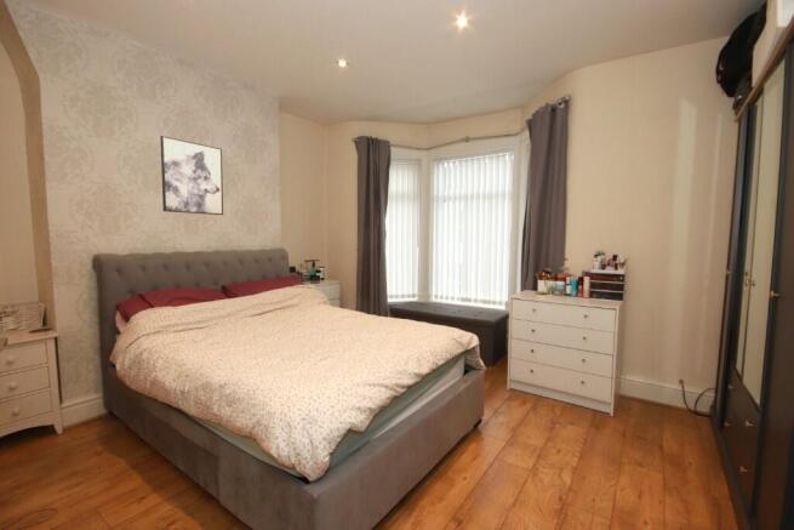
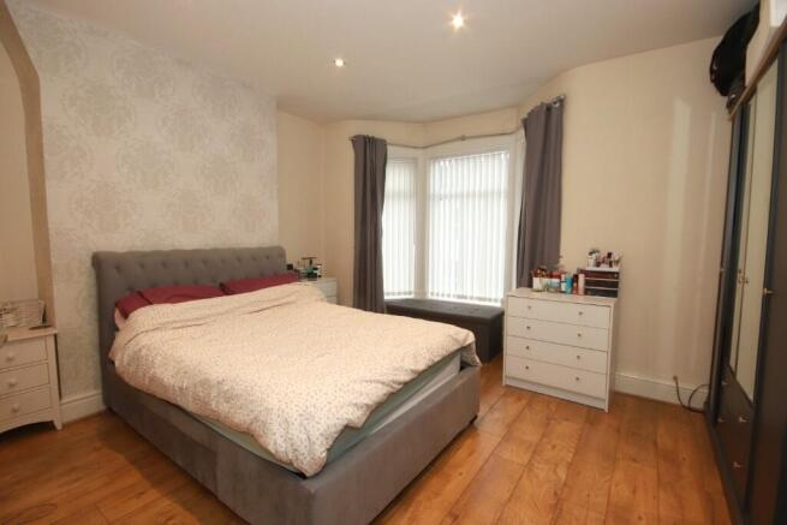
- wall art [159,135,224,216]
